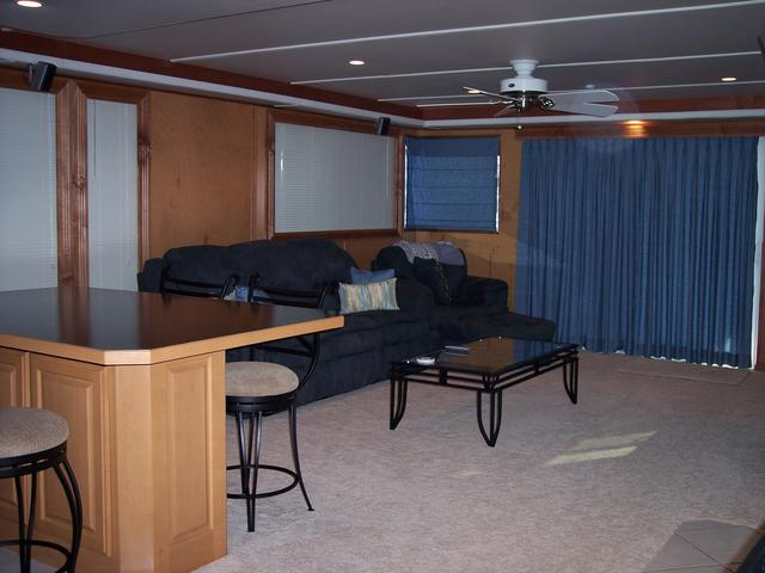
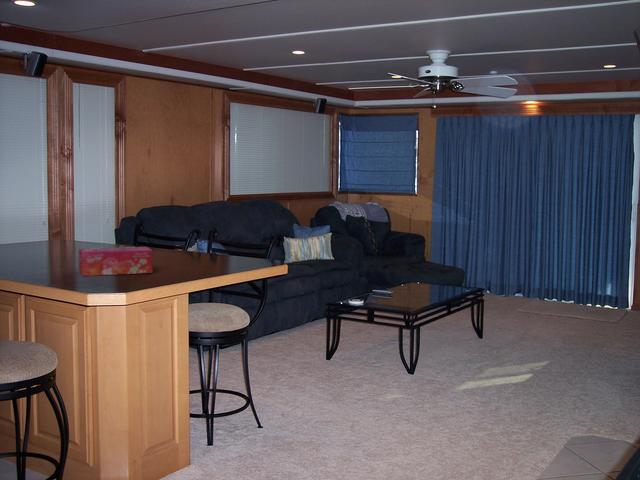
+ tissue box [78,246,153,277]
